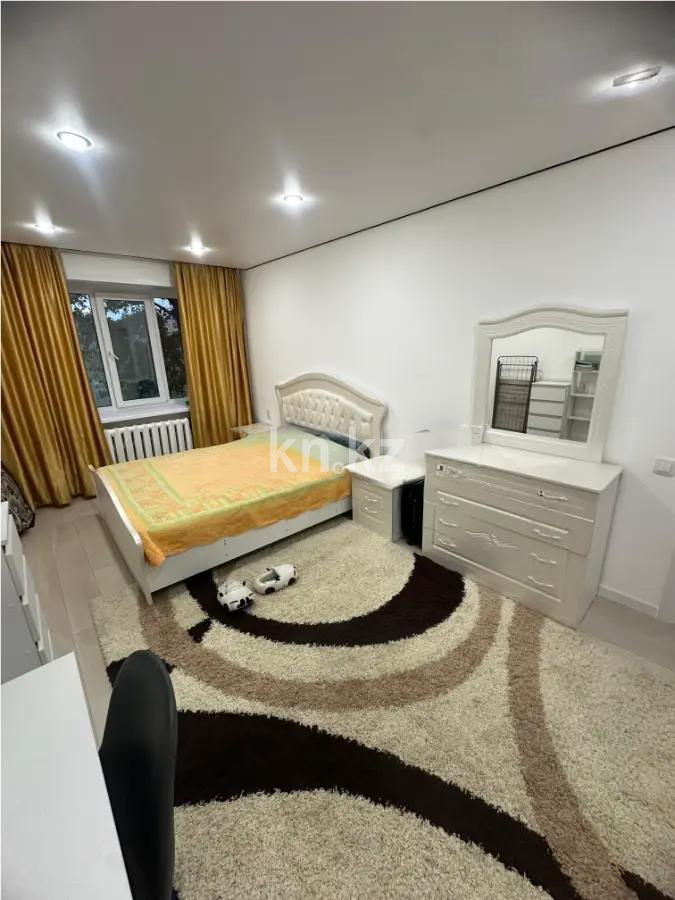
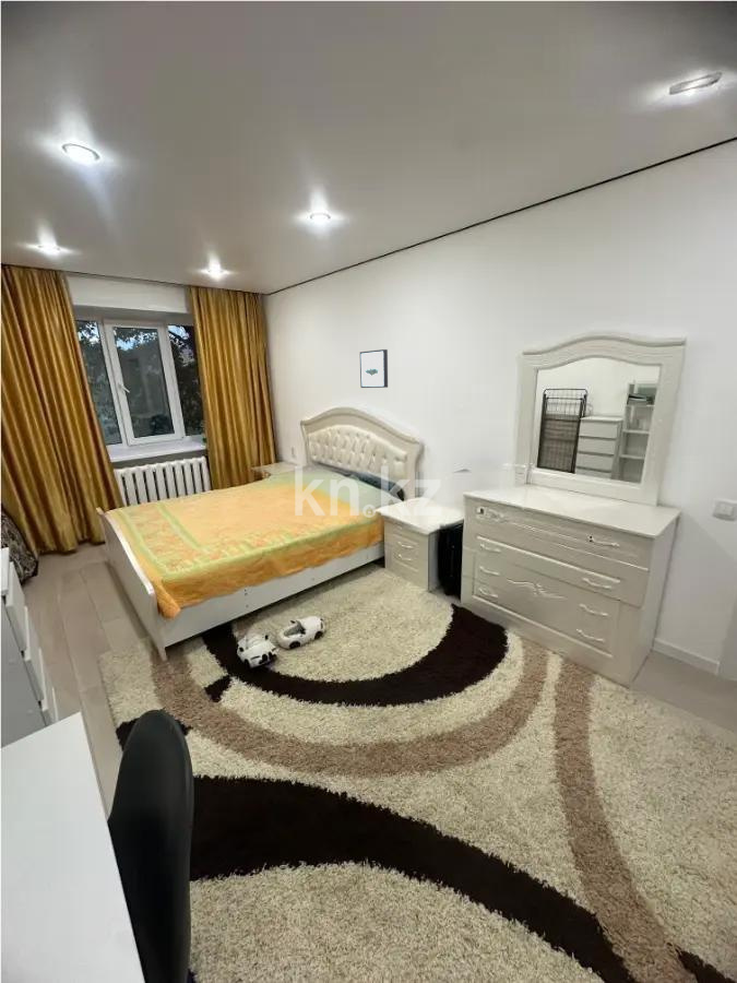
+ wall art [359,348,389,389]
